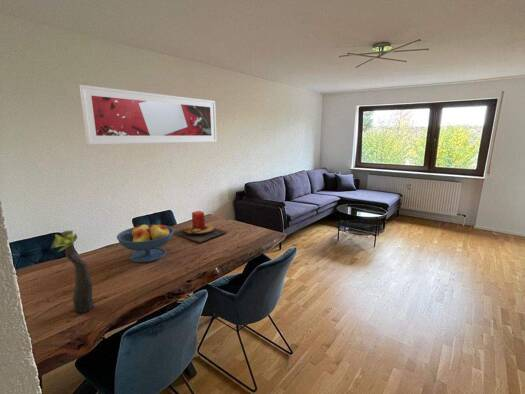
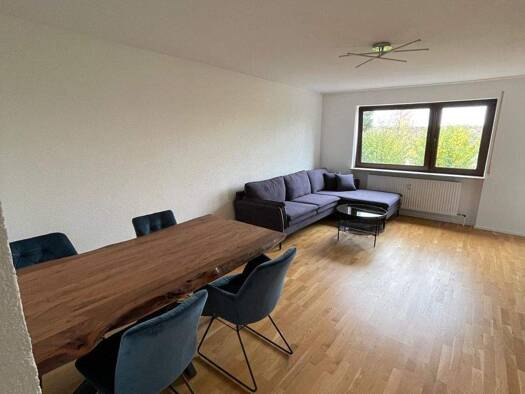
- fruit bowl [116,222,175,263]
- candle [173,210,228,244]
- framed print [79,84,218,146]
- plant [50,230,95,314]
